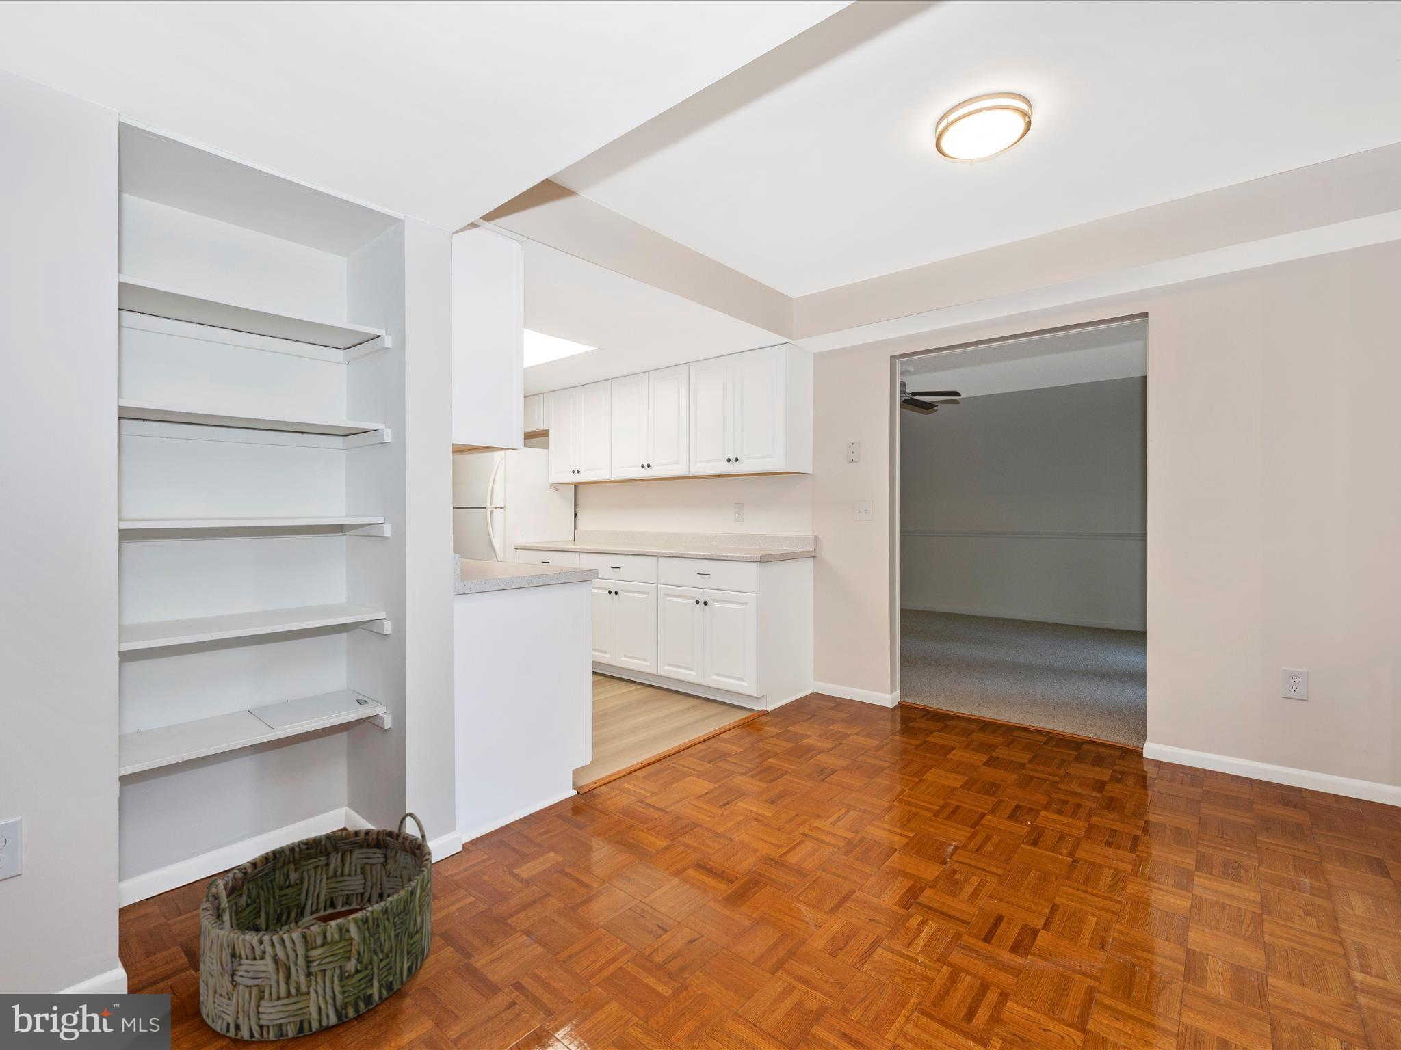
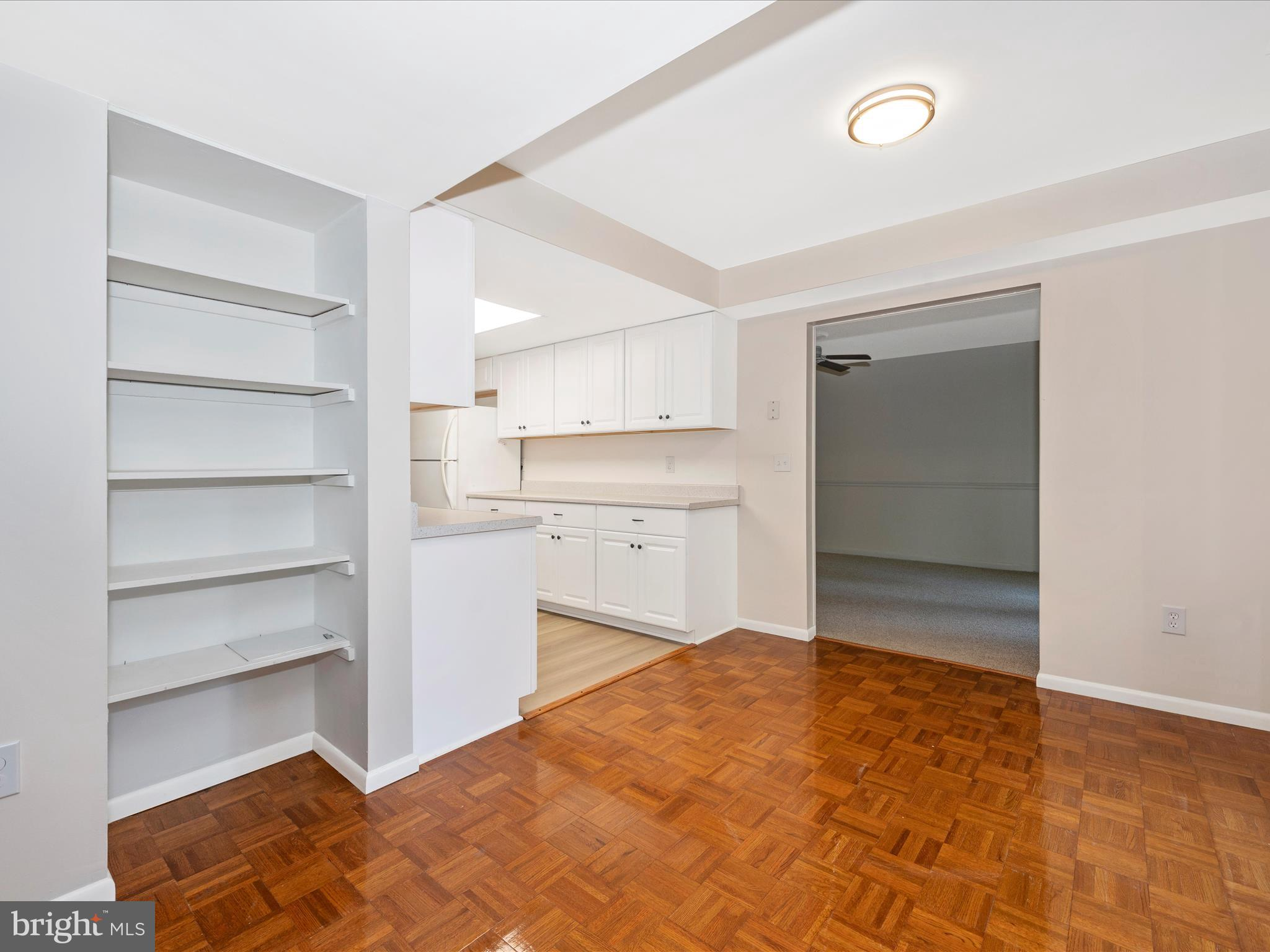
- basket [199,812,434,1041]
